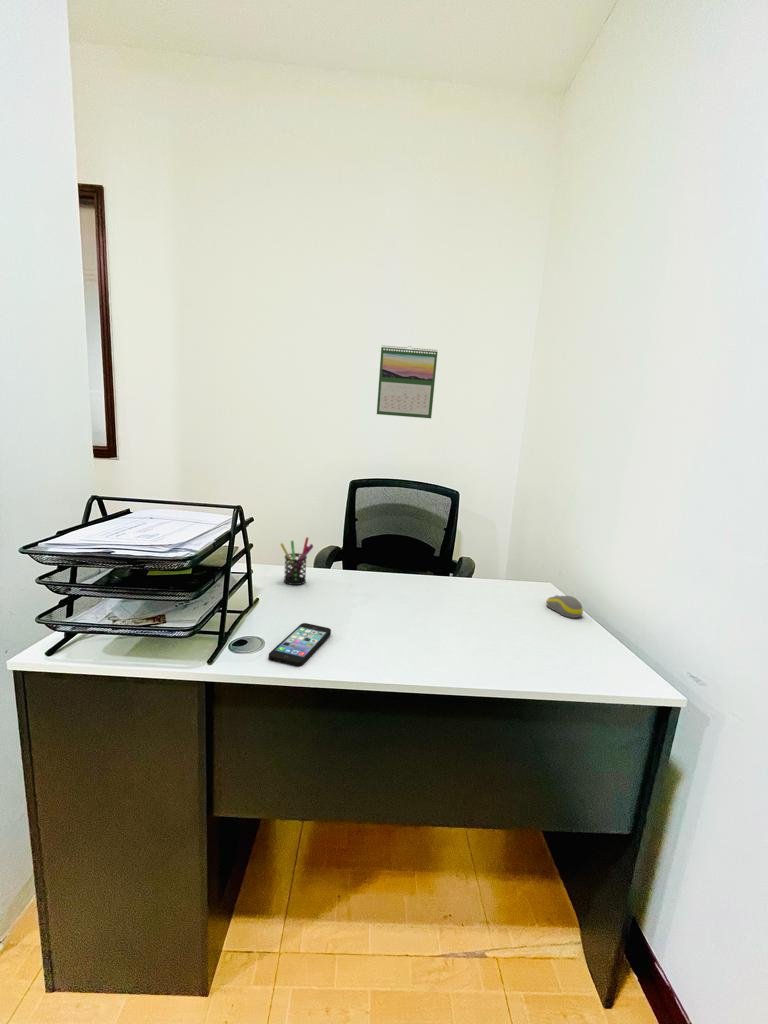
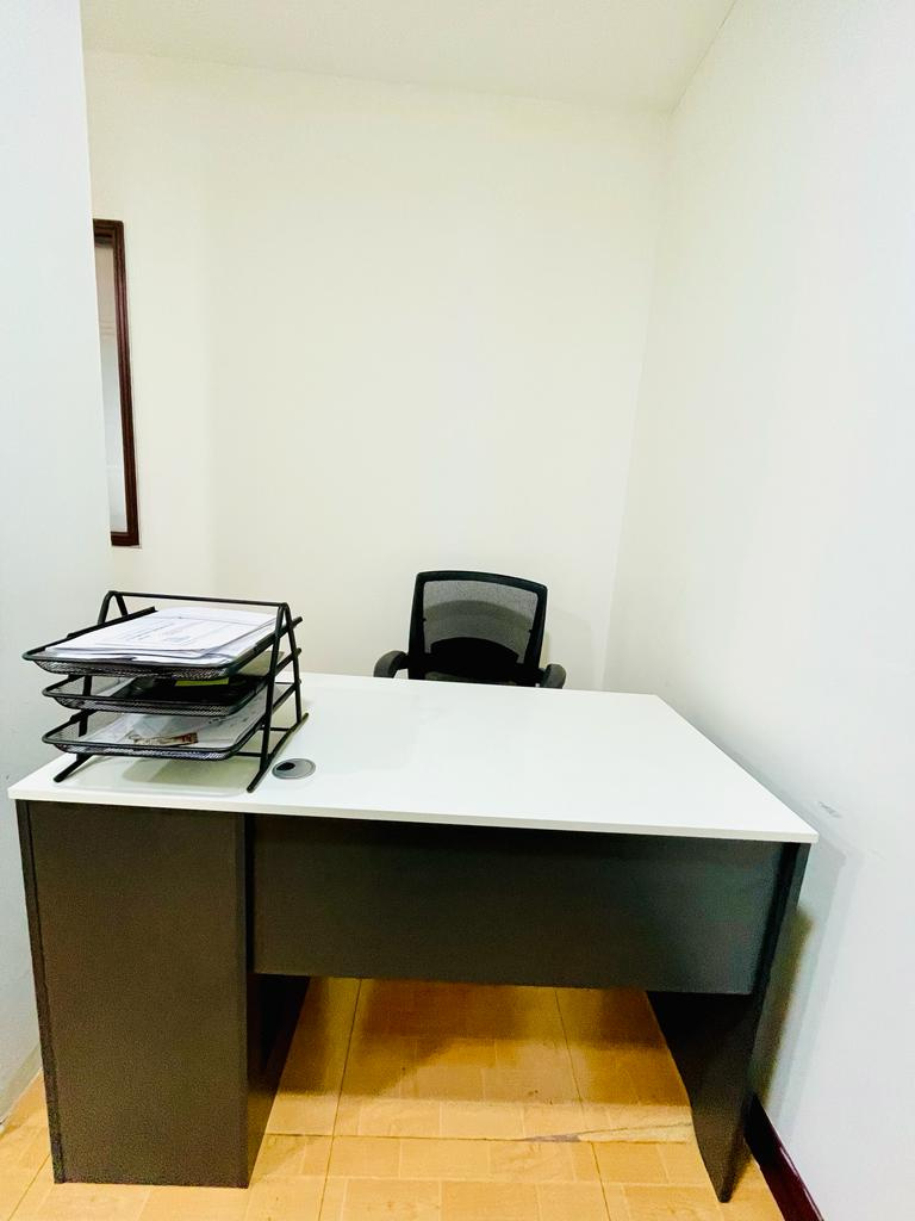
- calendar [376,344,438,419]
- pen holder [279,536,314,586]
- computer mouse [545,594,584,619]
- smartphone [268,622,332,668]
